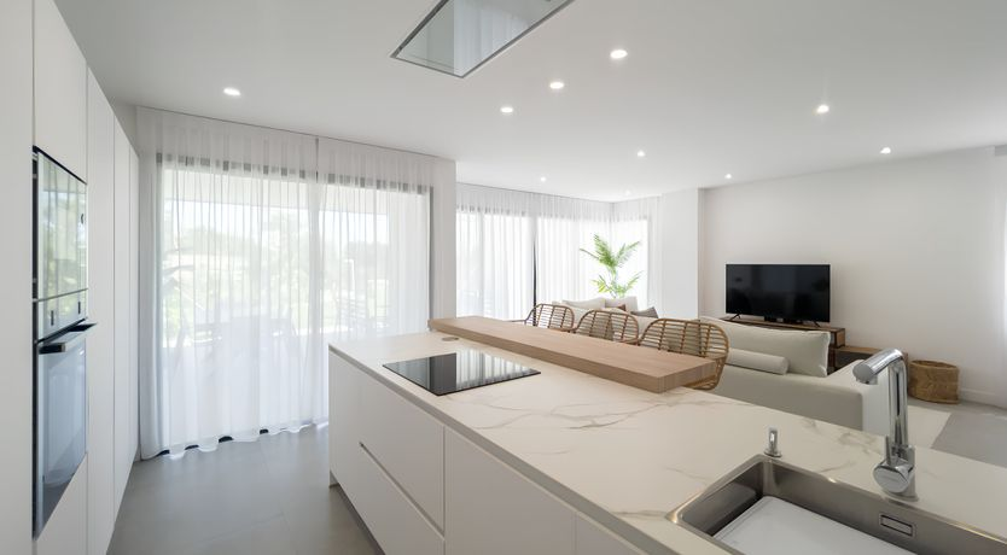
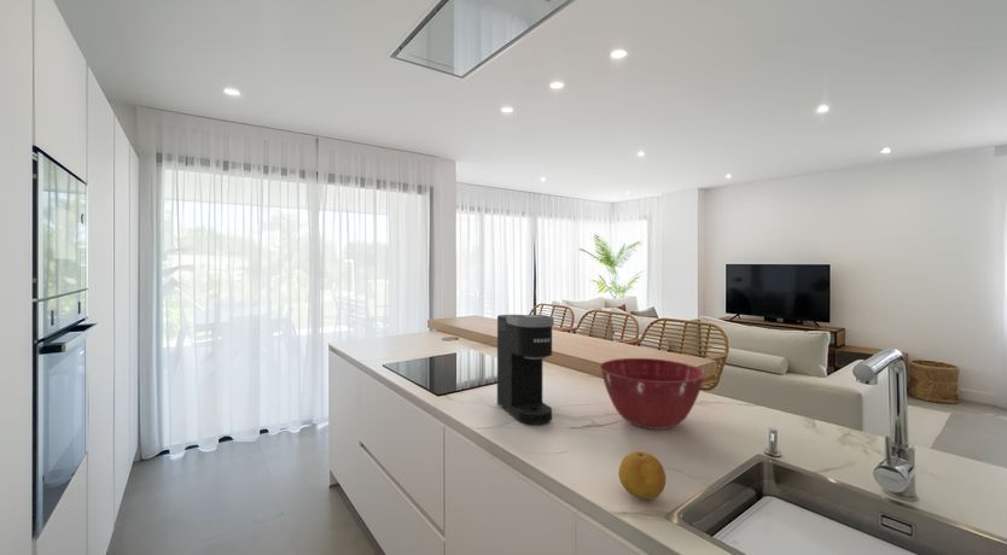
+ mixing bowl [599,357,706,431]
+ fruit [618,450,667,501]
+ coffee maker [496,314,555,426]
